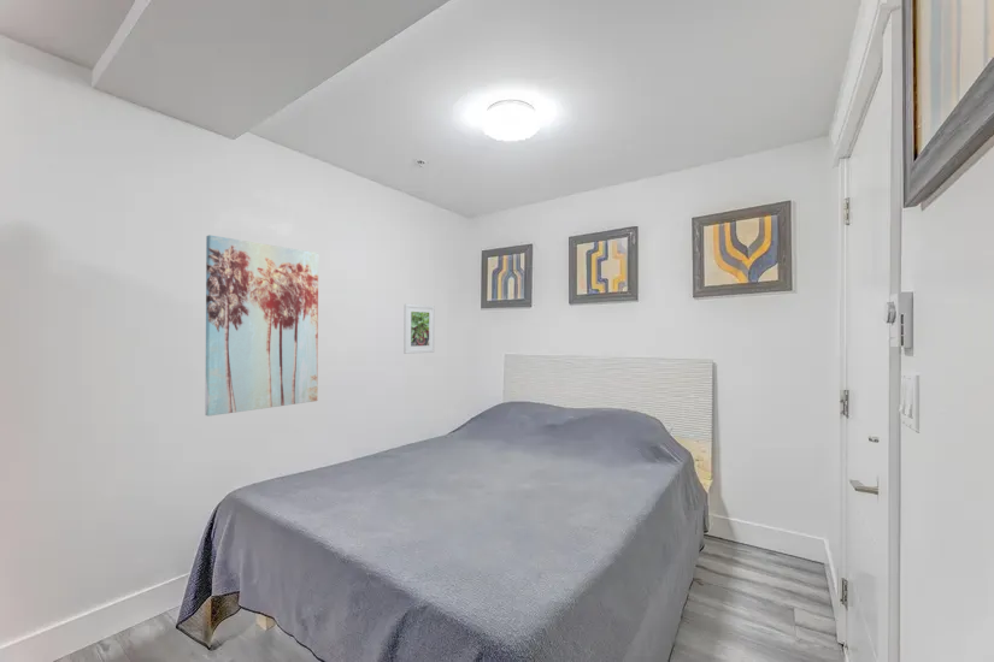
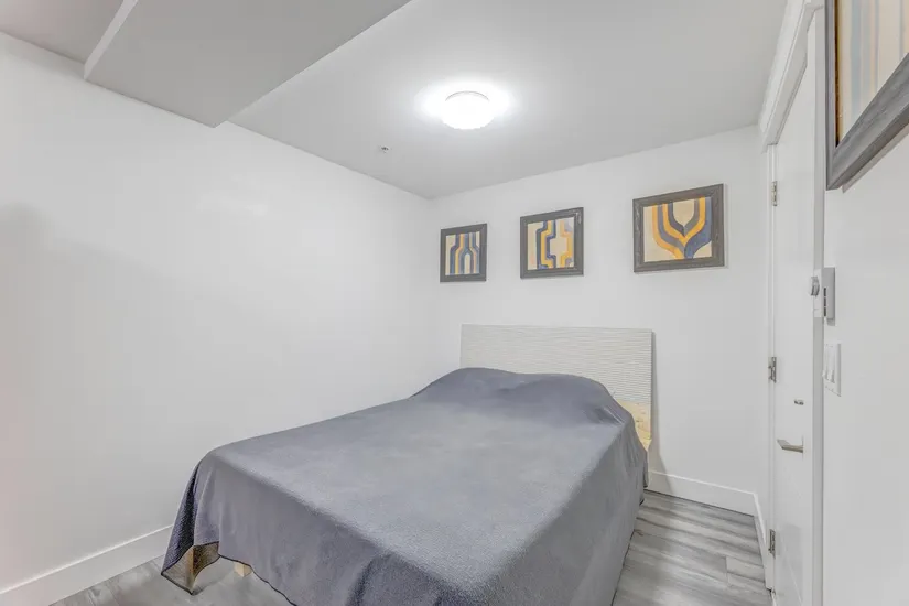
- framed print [402,303,436,355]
- wall art [204,234,319,418]
